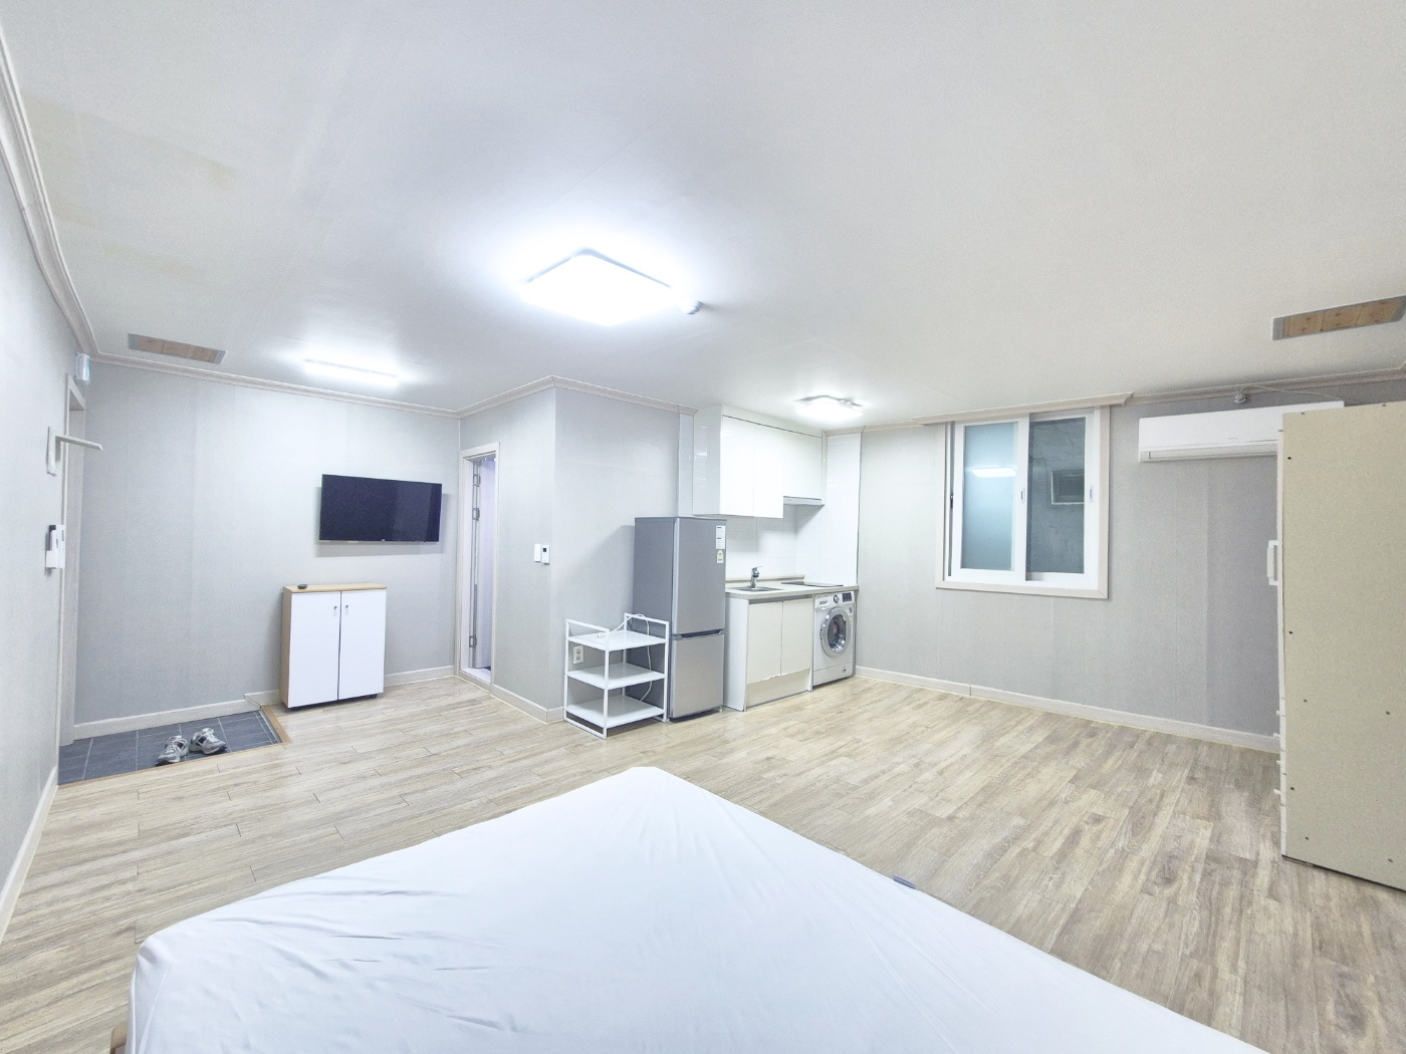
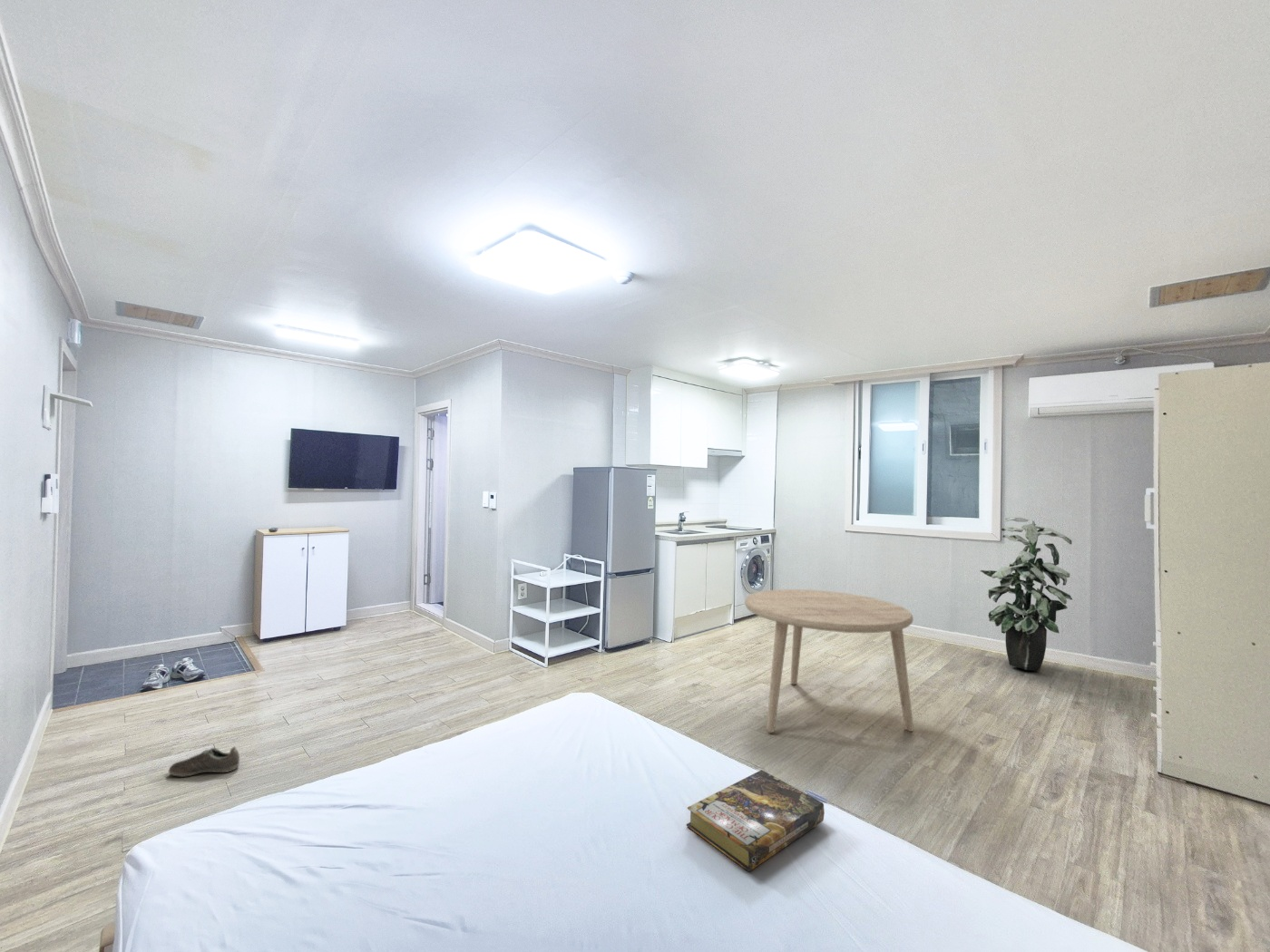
+ book [686,769,826,872]
+ dining table [744,588,914,733]
+ sneaker [168,746,240,778]
+ indoor plant [980,517,1073,672]
